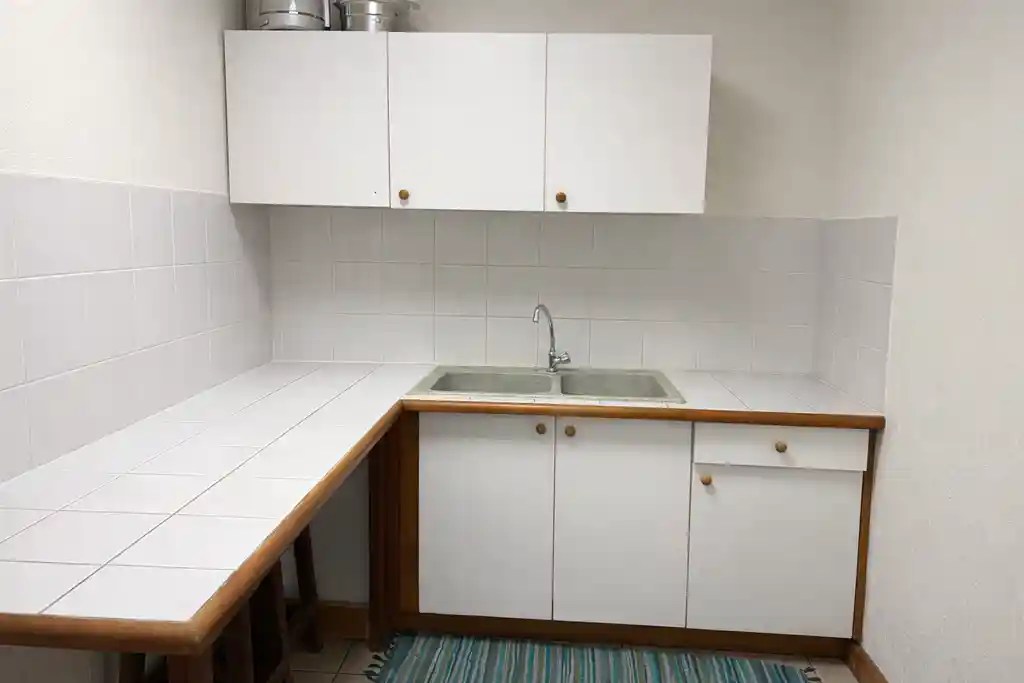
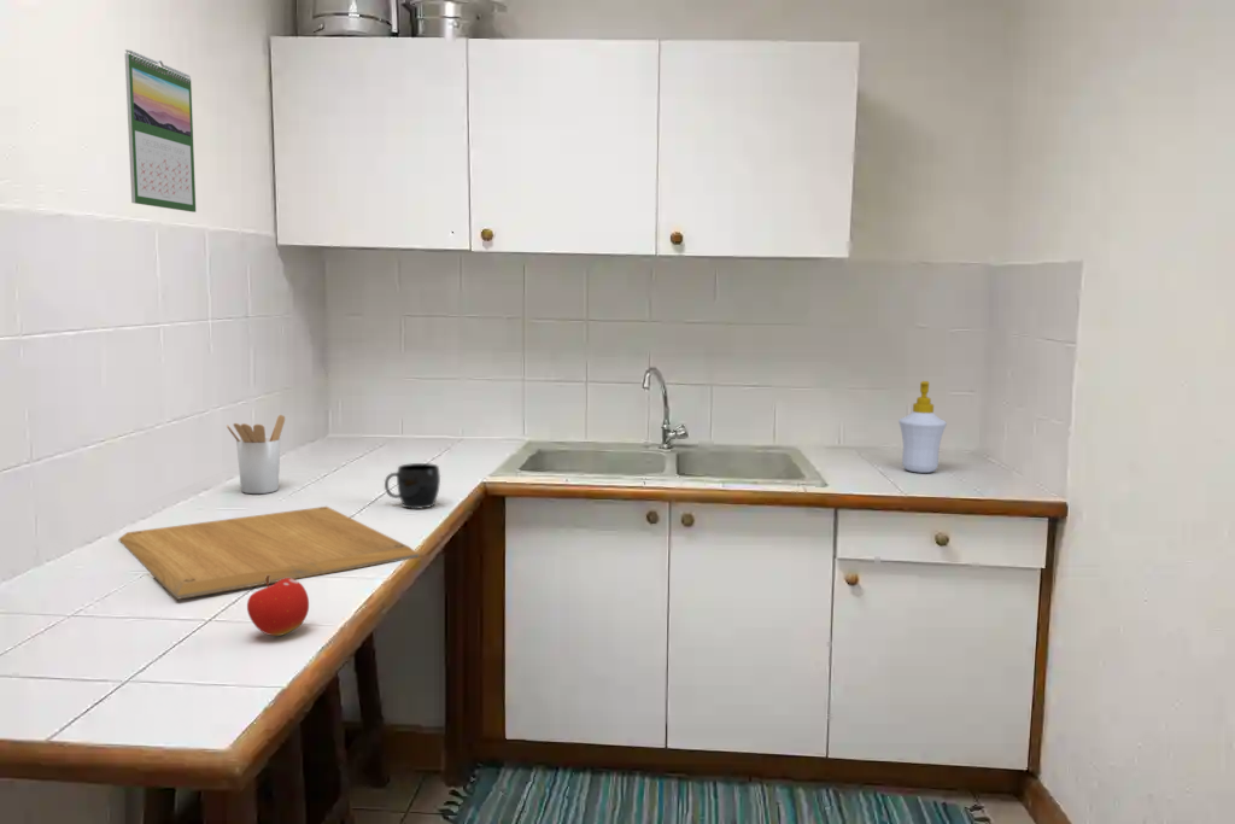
+ chopping board [117,505,420,601]
+ soap bottle [897,380,948,474]
+ utensil holder [226,414,286,495]
+ calendar [124,48,197,214]
+ mug [384,462,441,510]
+ fruit [246,575,310,637]
